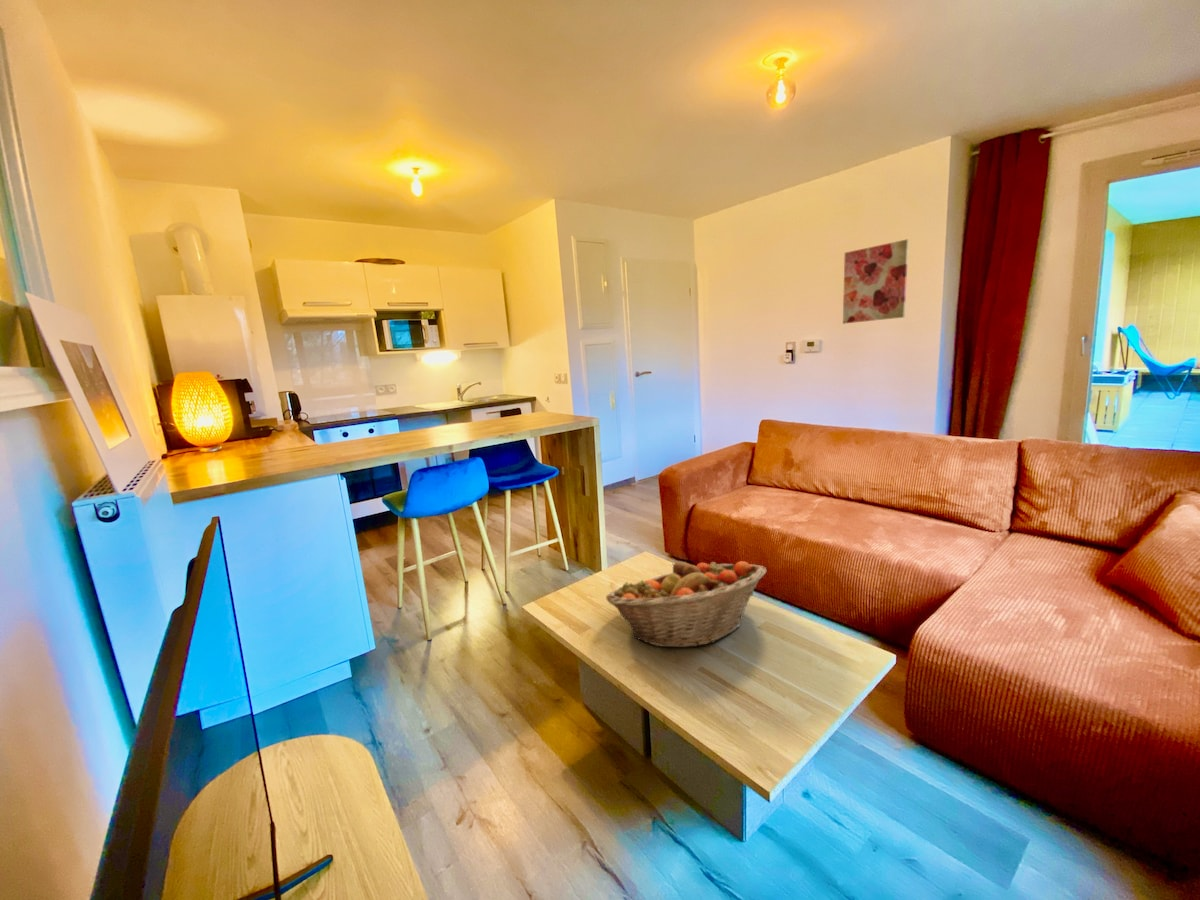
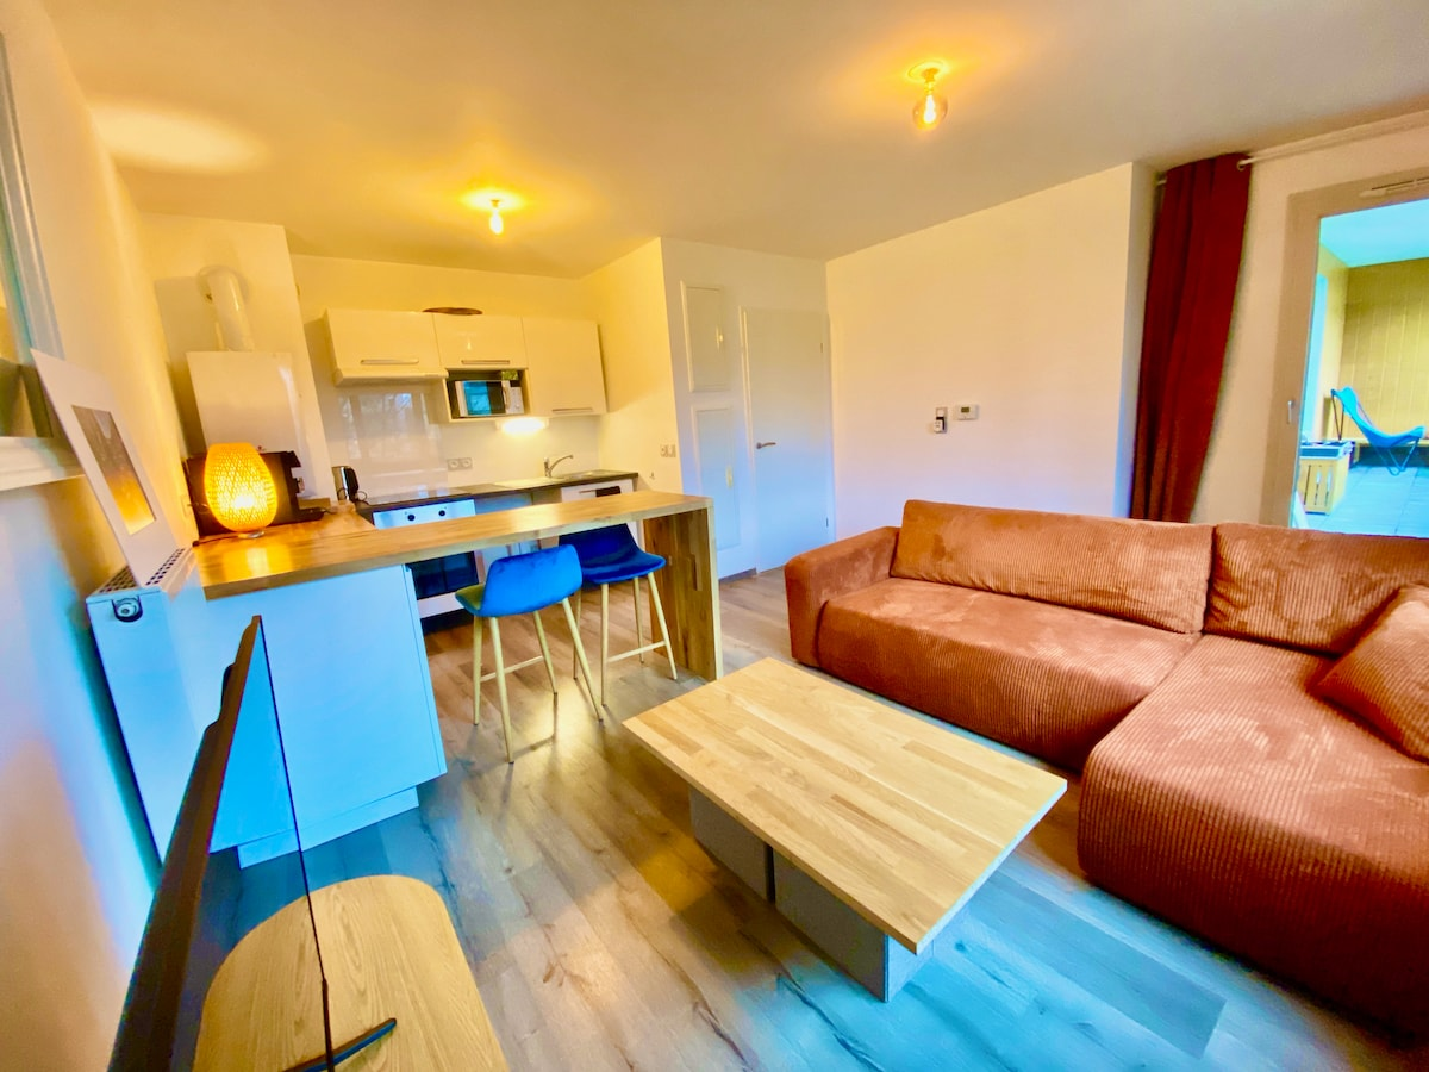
- fruit basket [605,560,767,648]
- wall art [842,239,910,325]
